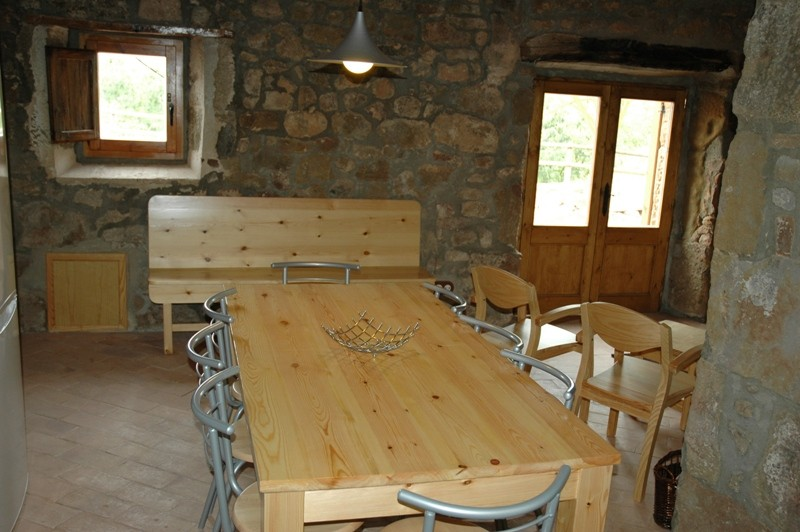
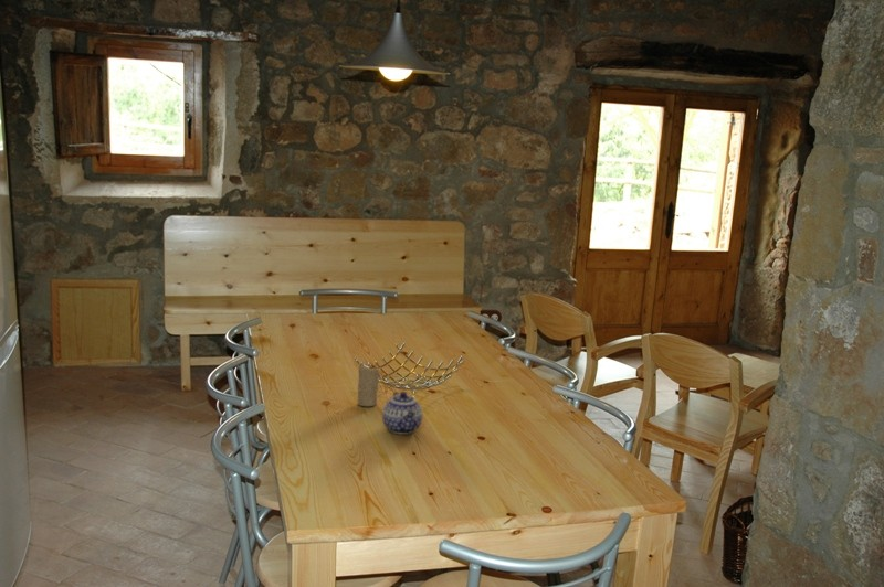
+ candle [357,365,380,407]
+ teapot [381,391,423,436]
